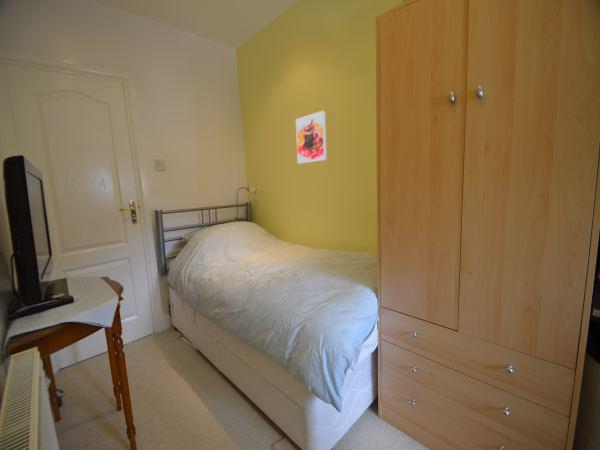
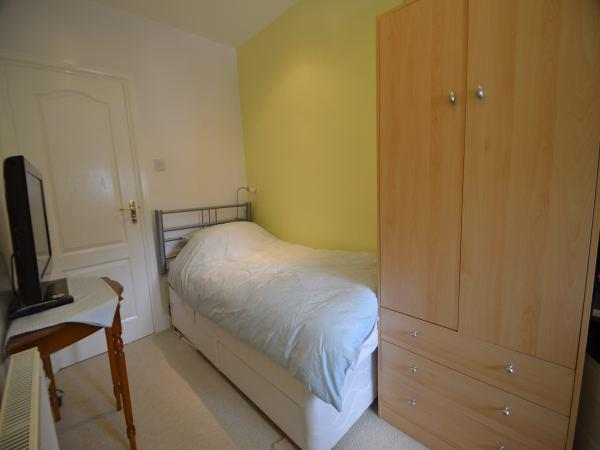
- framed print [295,110,328,165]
